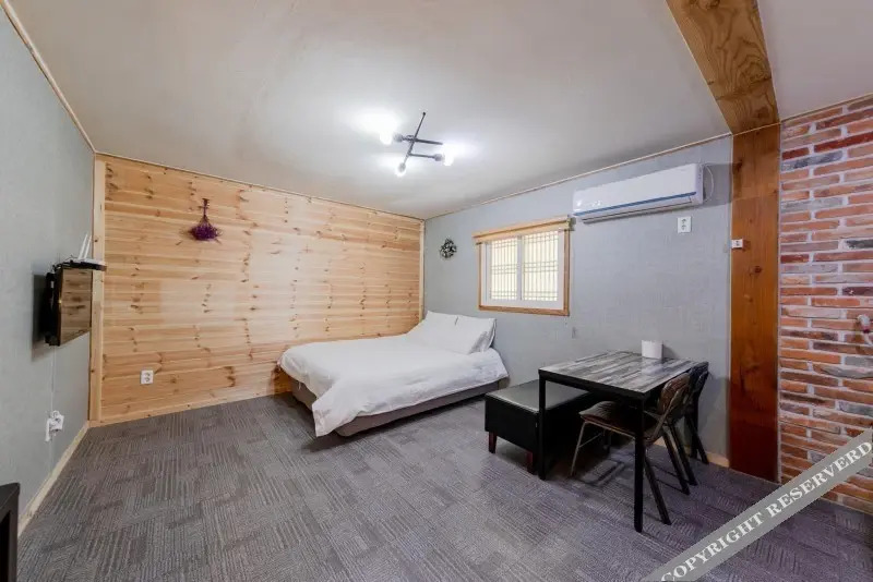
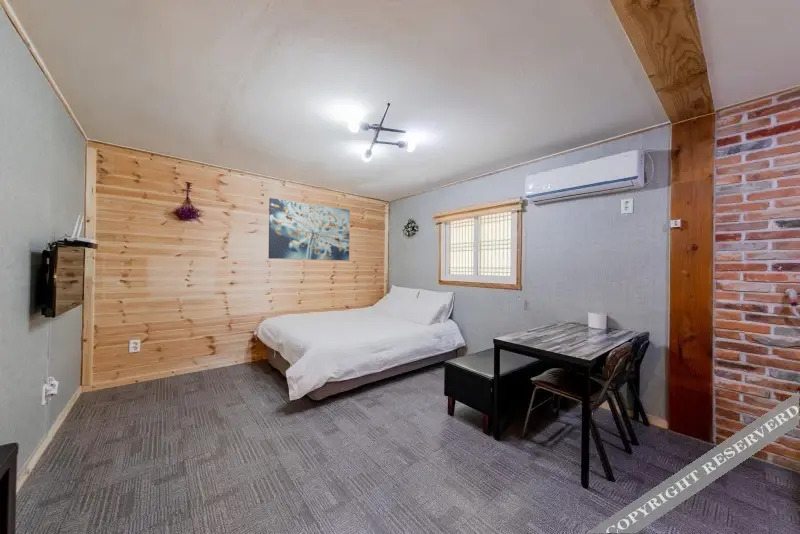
+ wall art [268,197,351,262]
